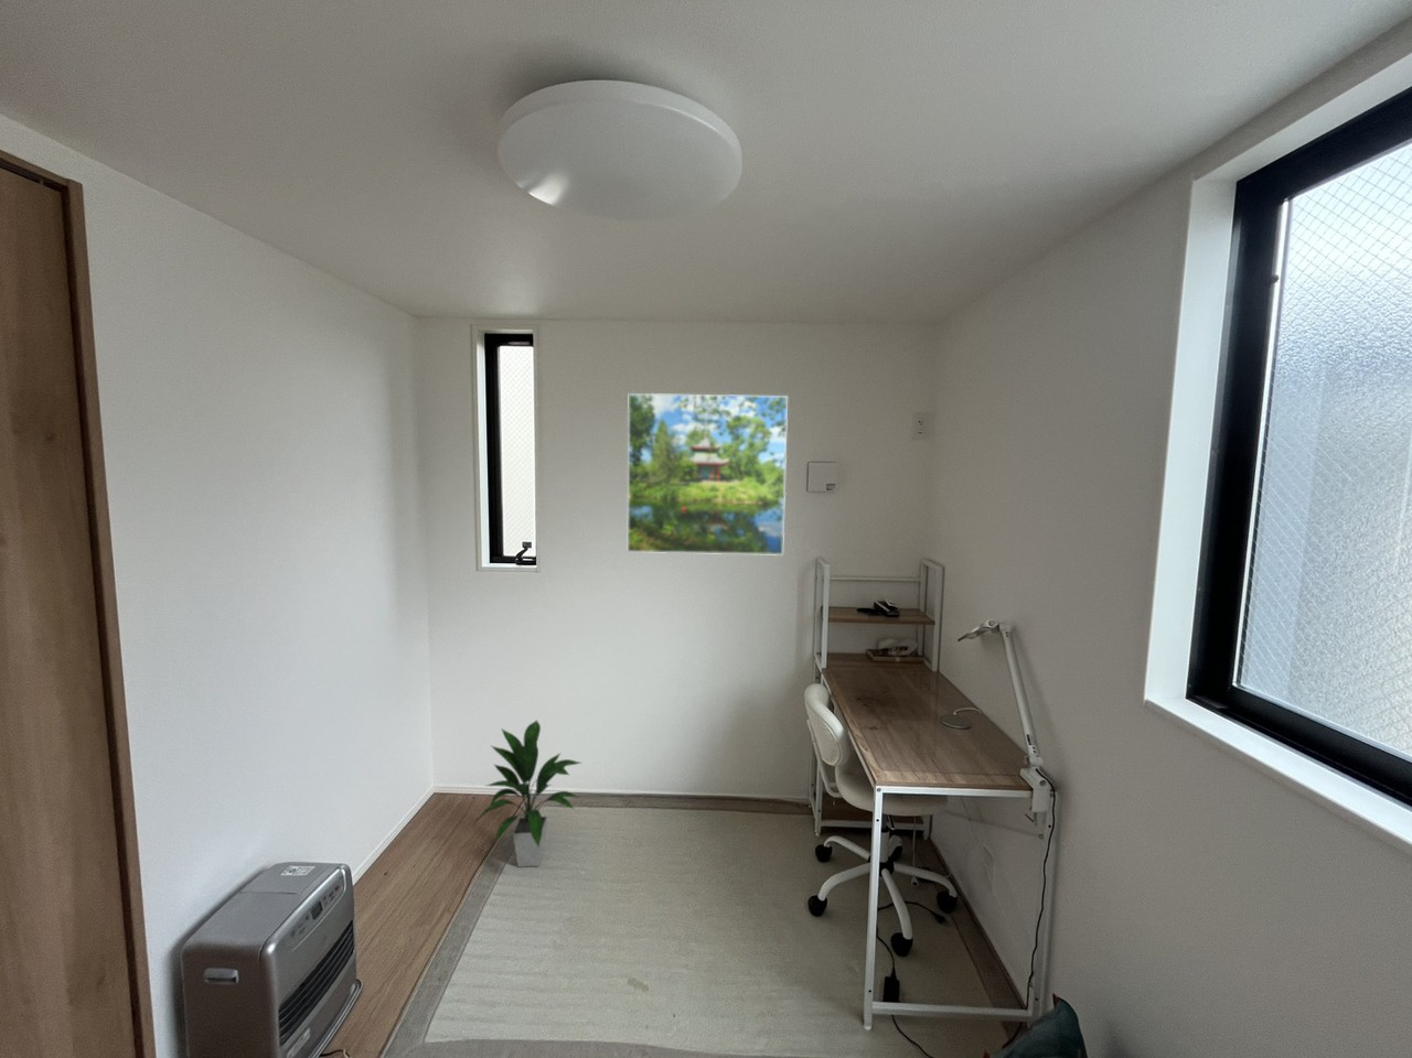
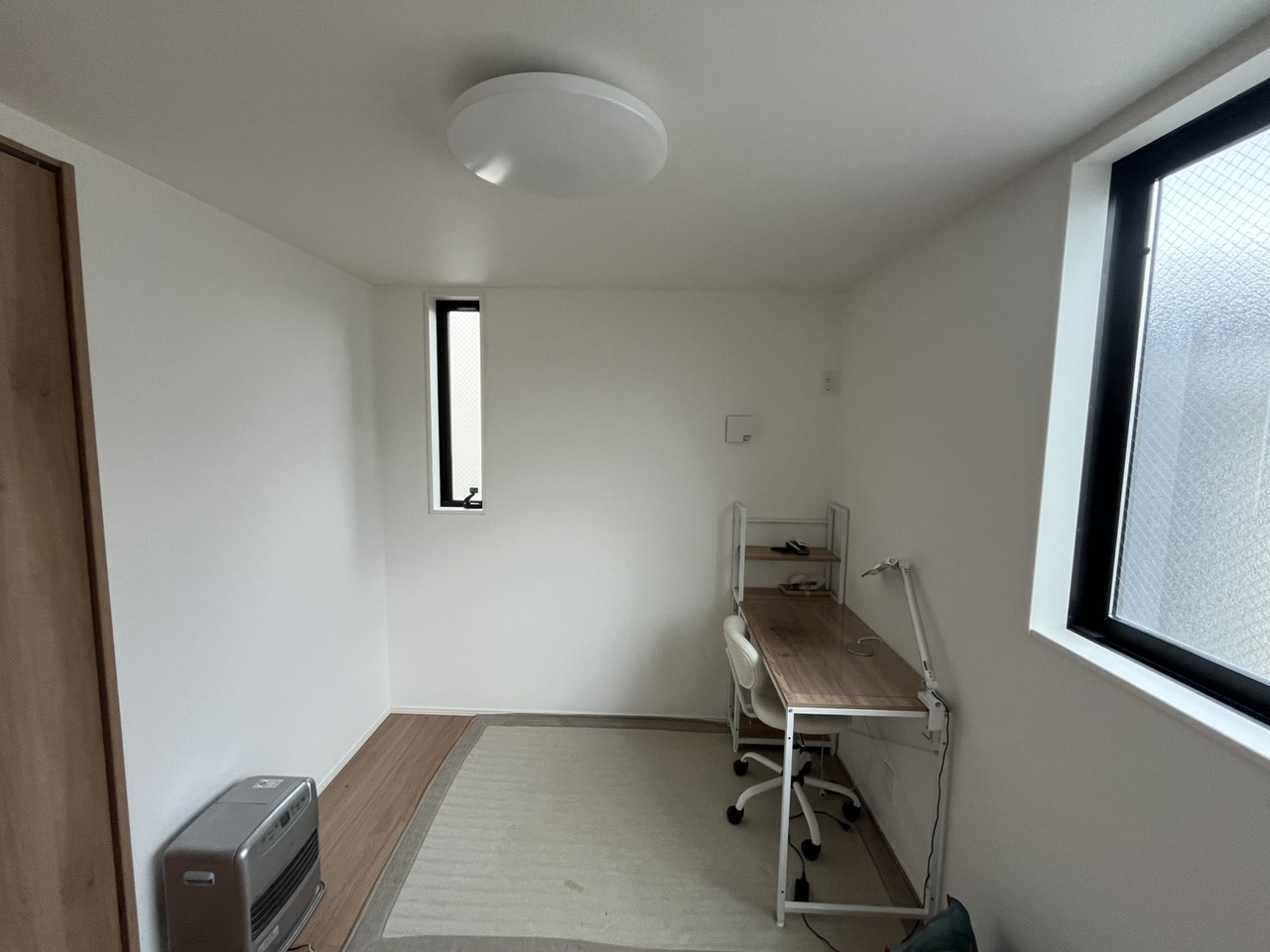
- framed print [627,392,788,557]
- indoor plant [470,719,583,868]
